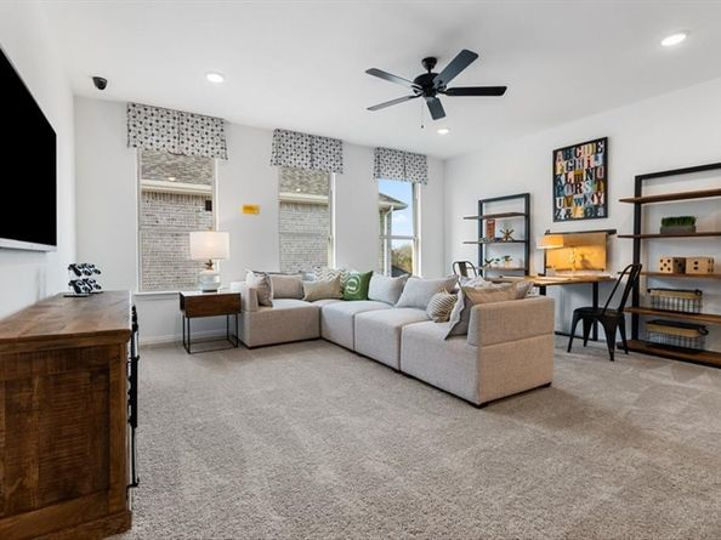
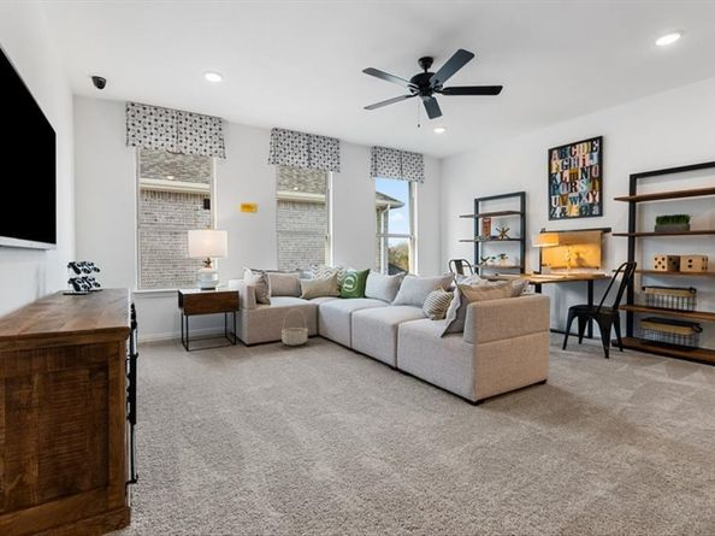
+ basket [280,307,309,347]
